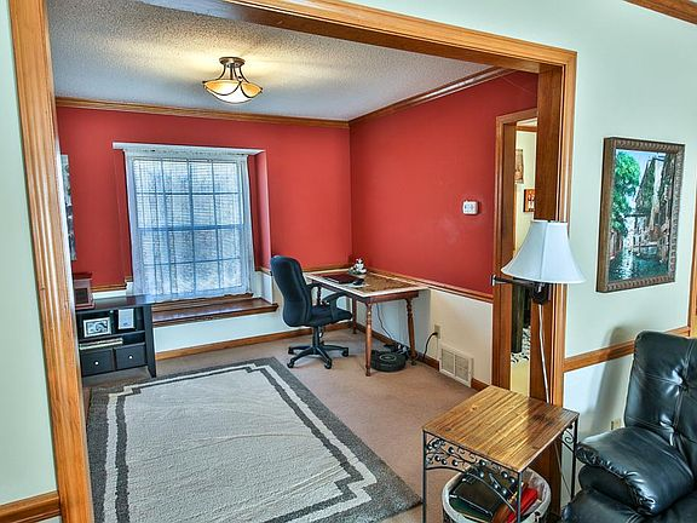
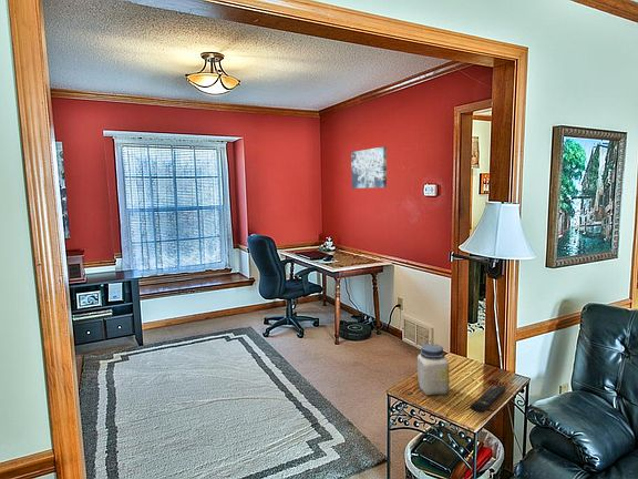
+ remote control [470,385,507,412]
+ jar [416,343,451,396]
+ wall art [350,145,388,190]
